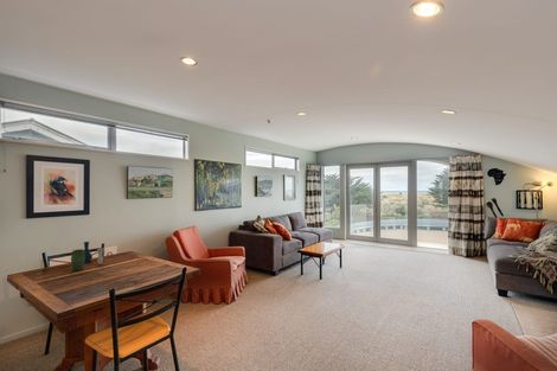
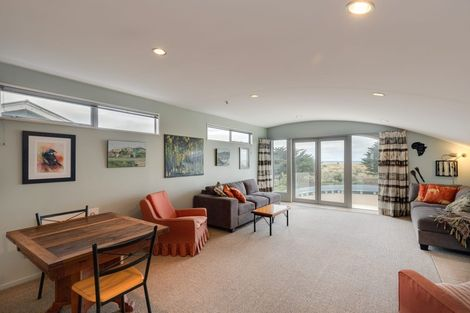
- vase [70,241,105,271]
